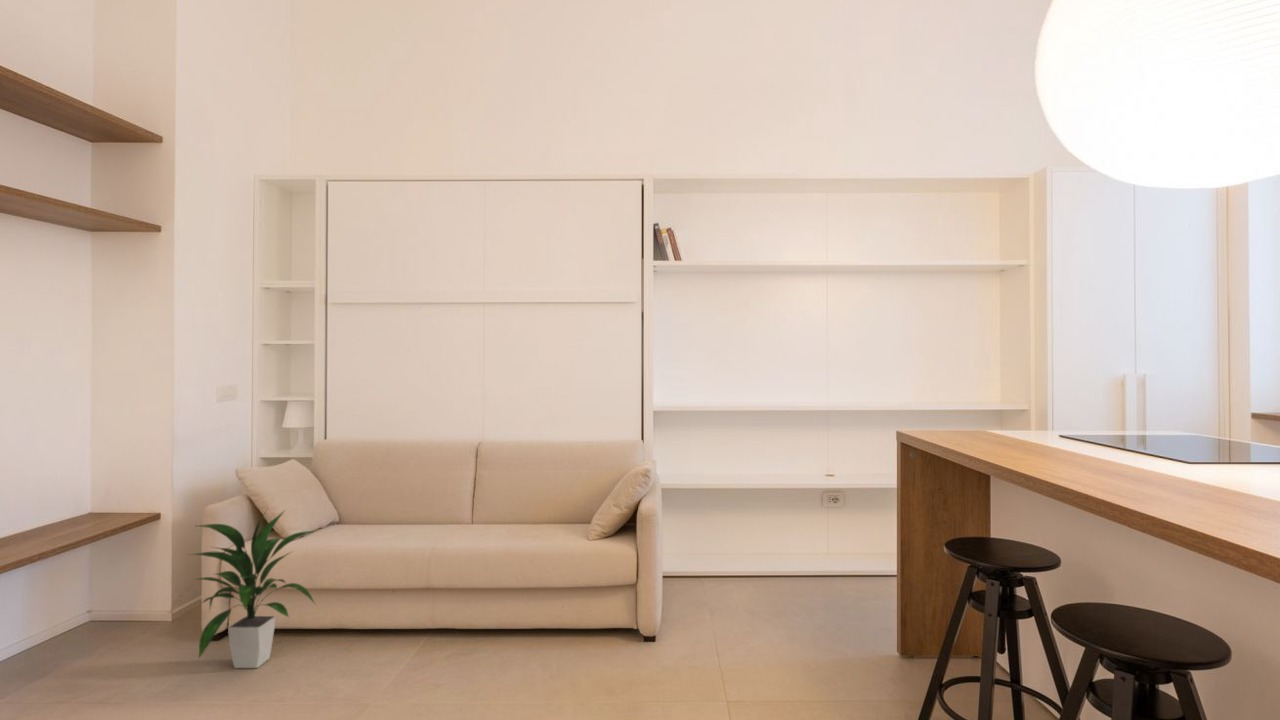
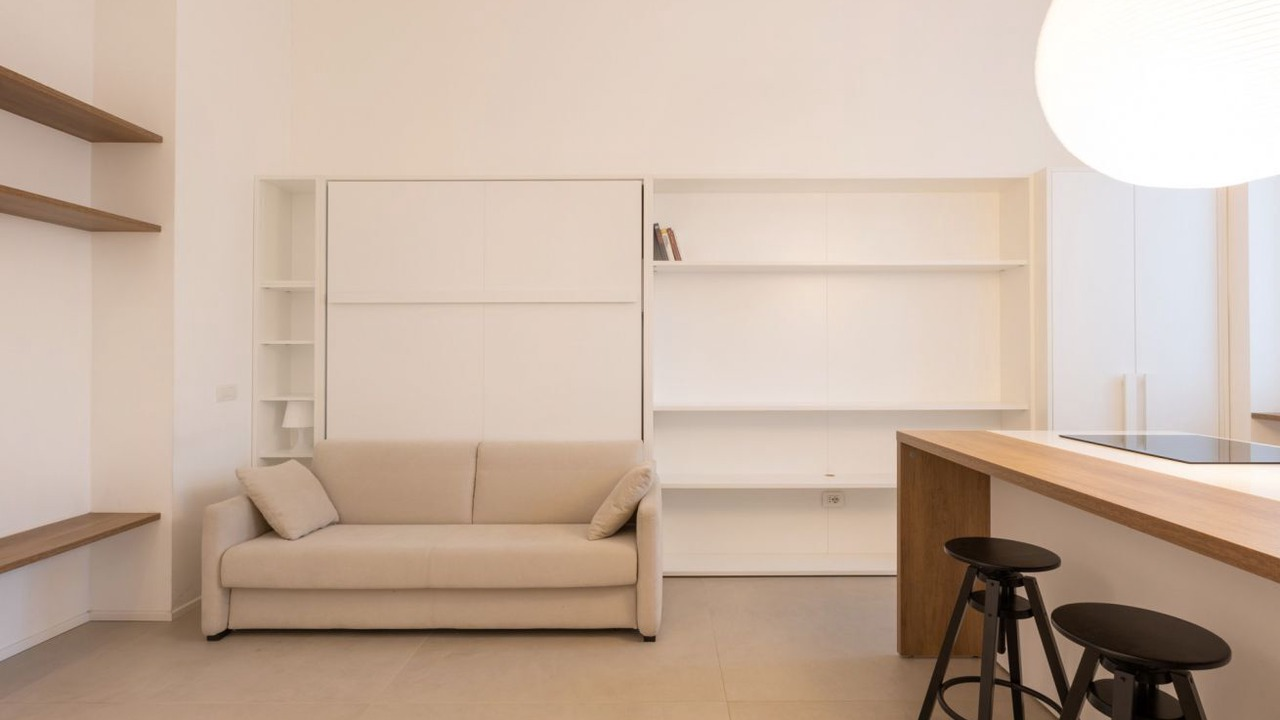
- indoor plant [186,507,318,669]
